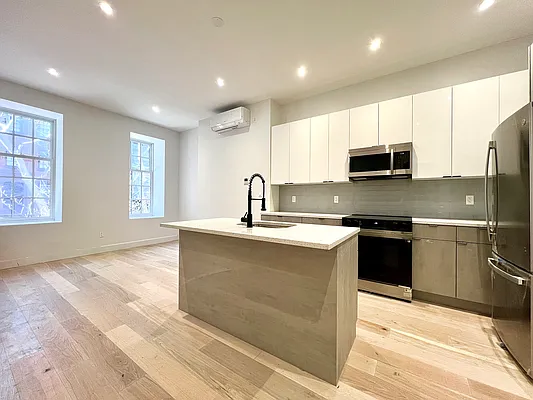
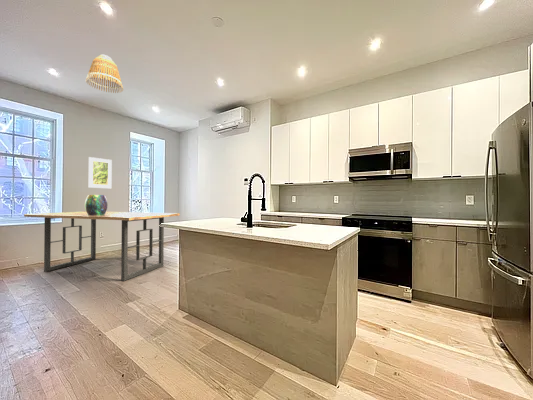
+ lamp shade [85,54,124,94]
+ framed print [88,156,113,189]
+ dining table [23,211,181,282]
+ decorative urn [84,194,109,215]
